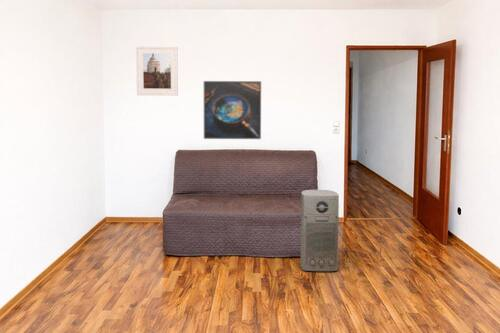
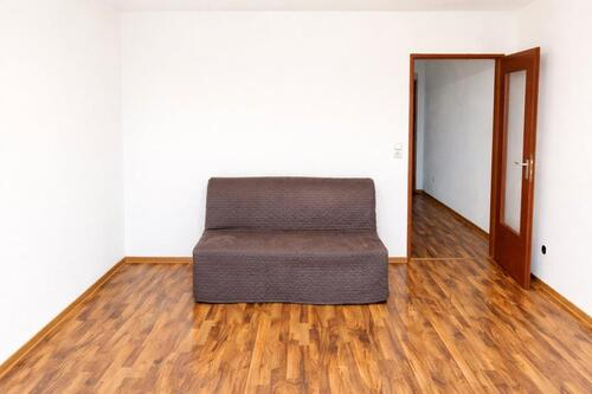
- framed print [135,45,179,97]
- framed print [203,80,262,140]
- air purifier [299,189,340,272]
